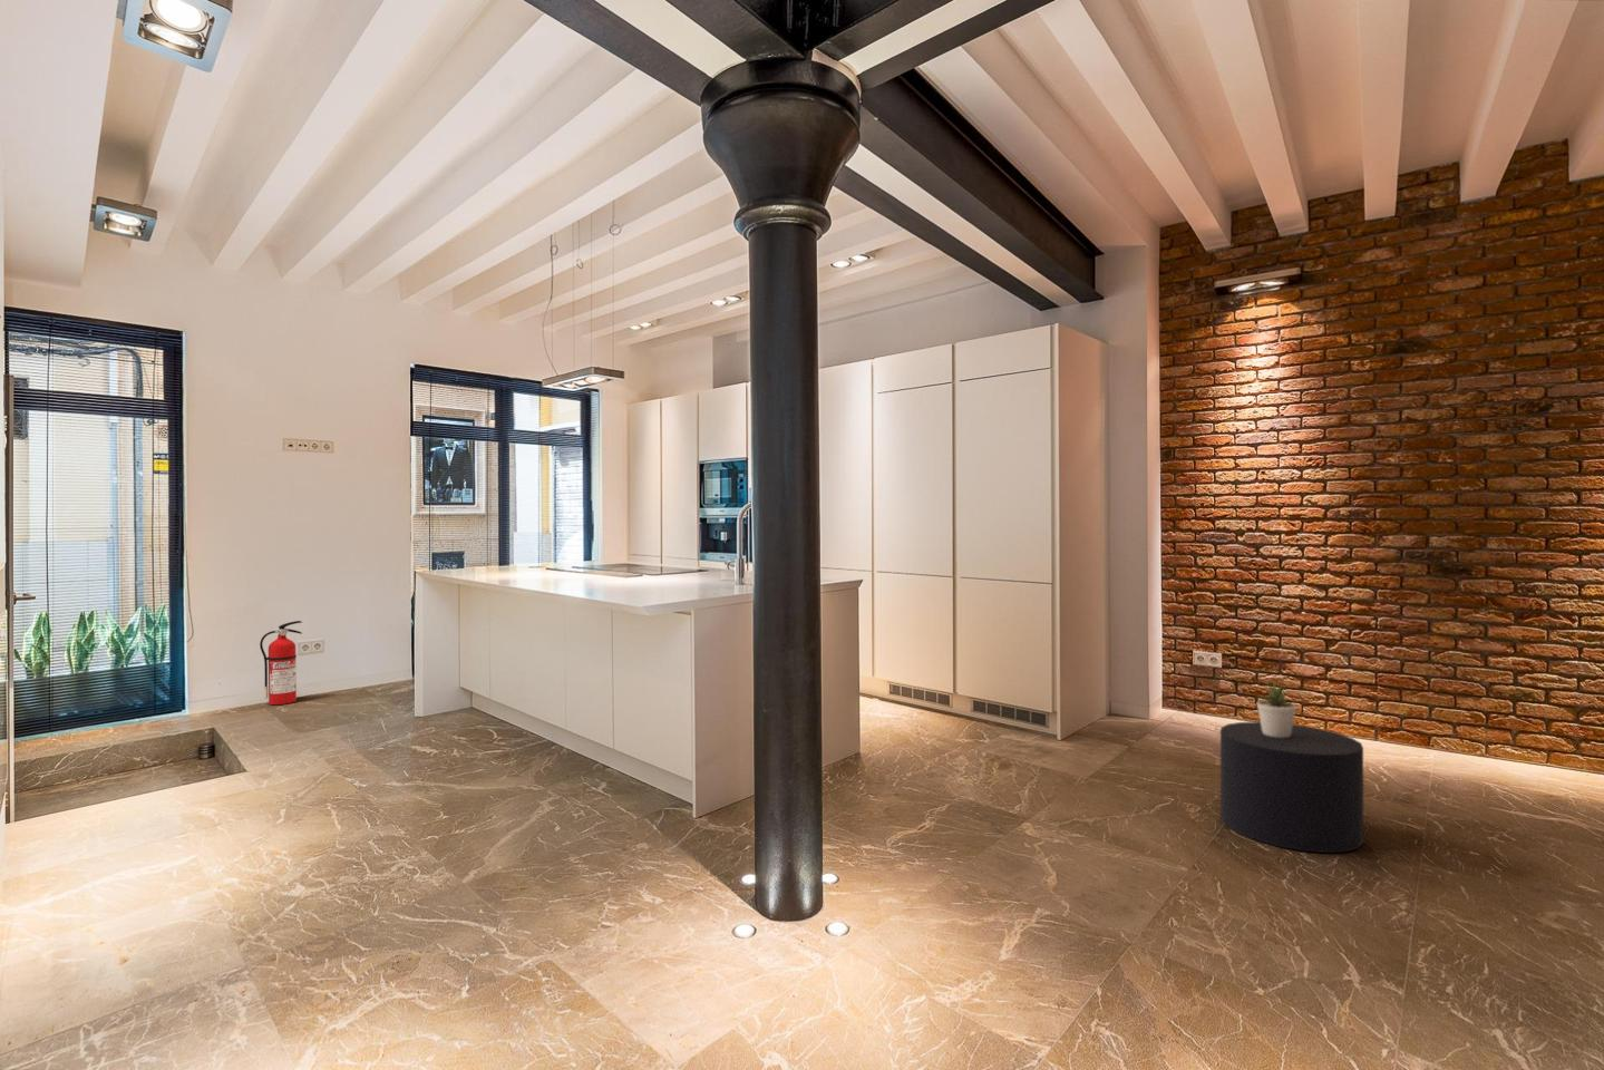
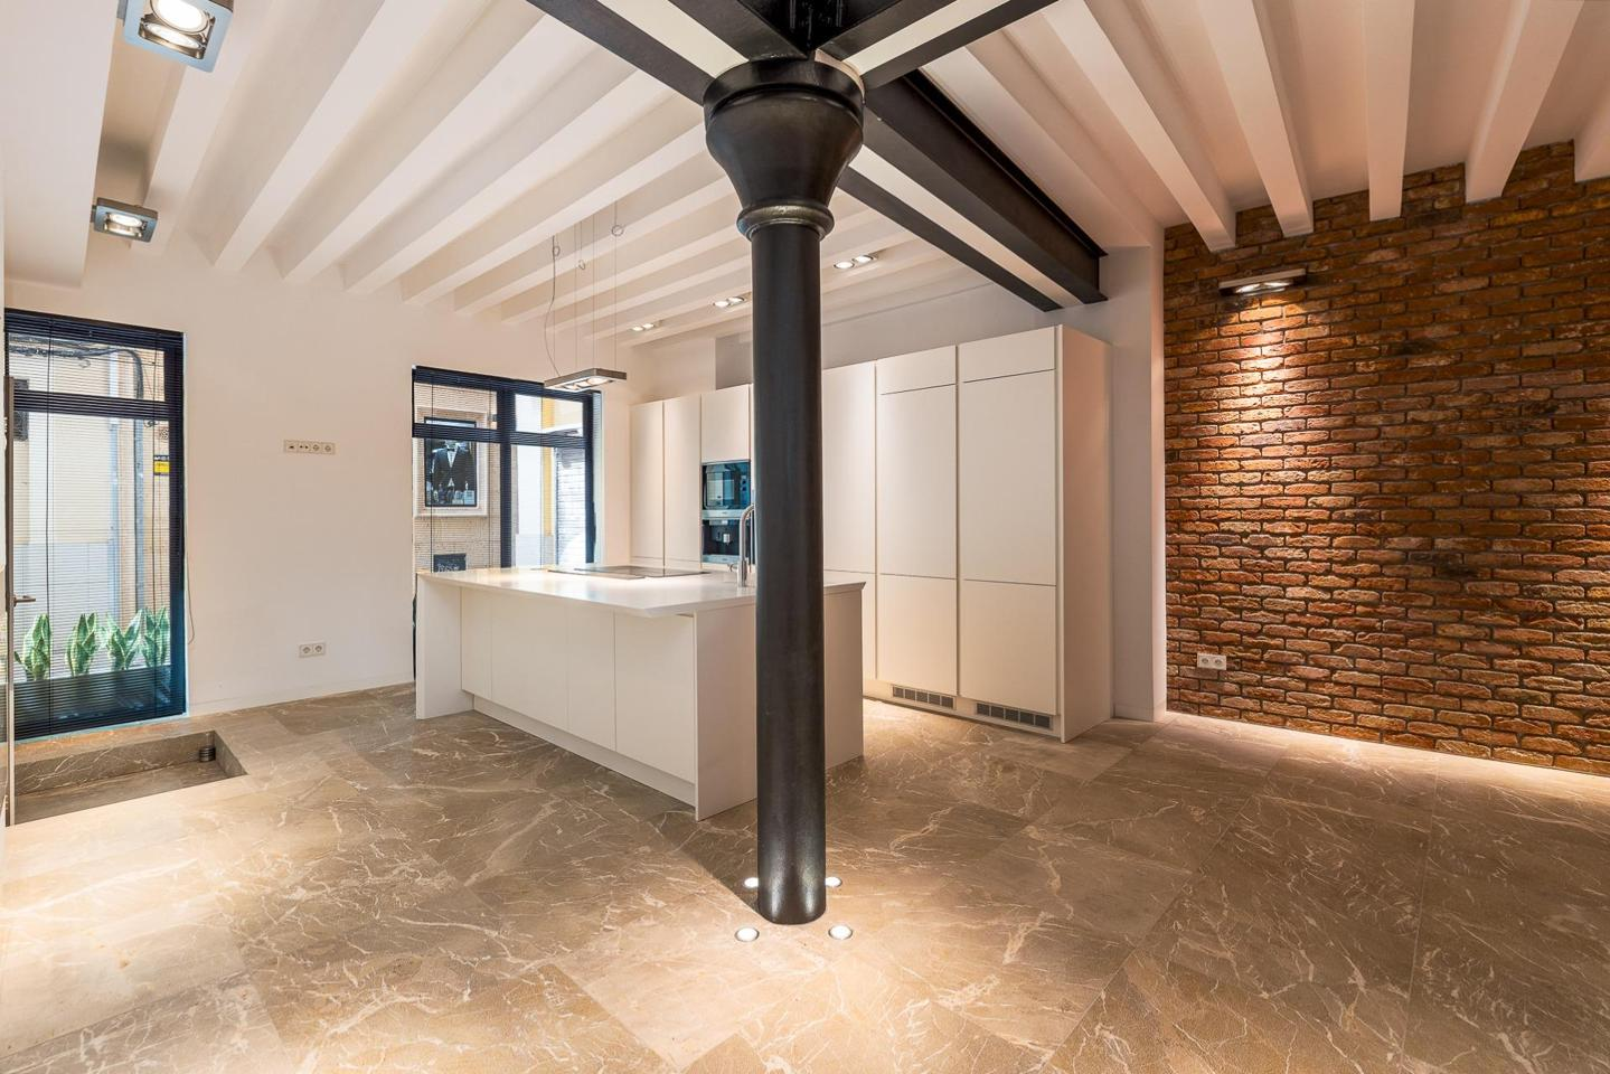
- stool [1219,721,1364,854]
- potted plant [1256,679,1297,738]
- fire extinguisher [259,620,303,706]
